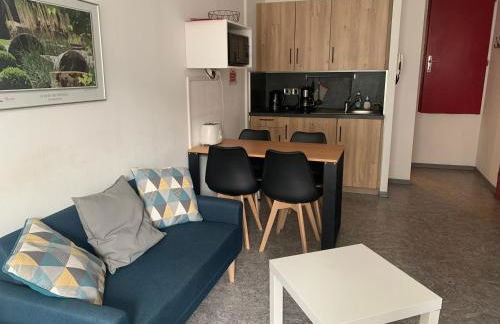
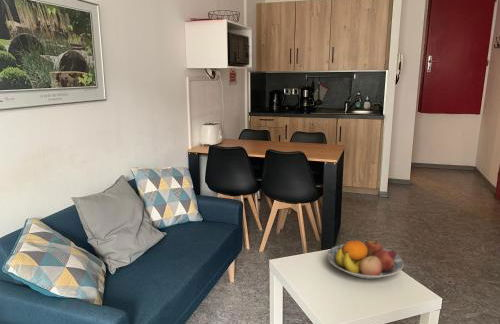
+ fruit bowl [326,239,404,279]
